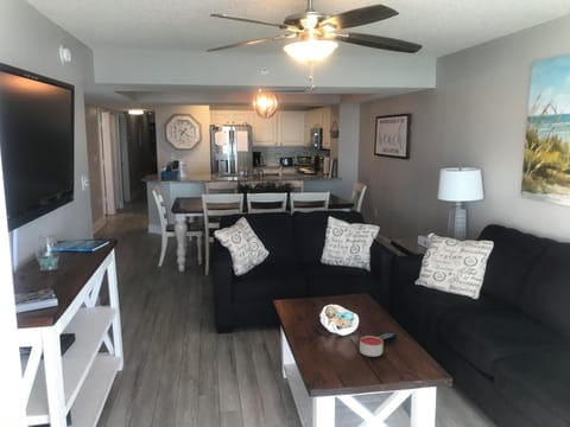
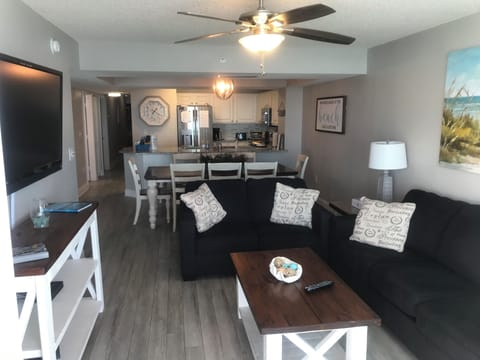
- candle [359,334,385,358]
